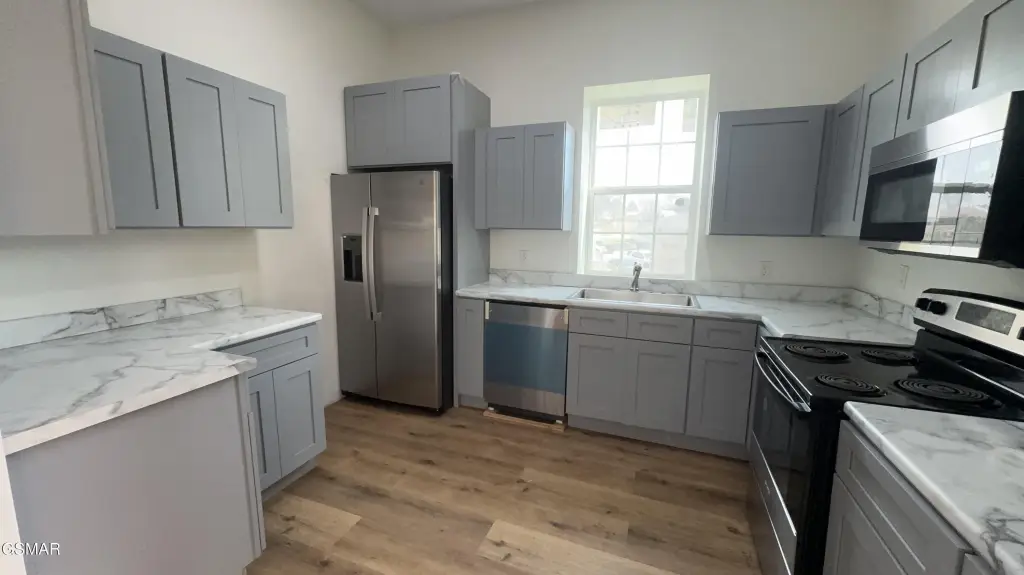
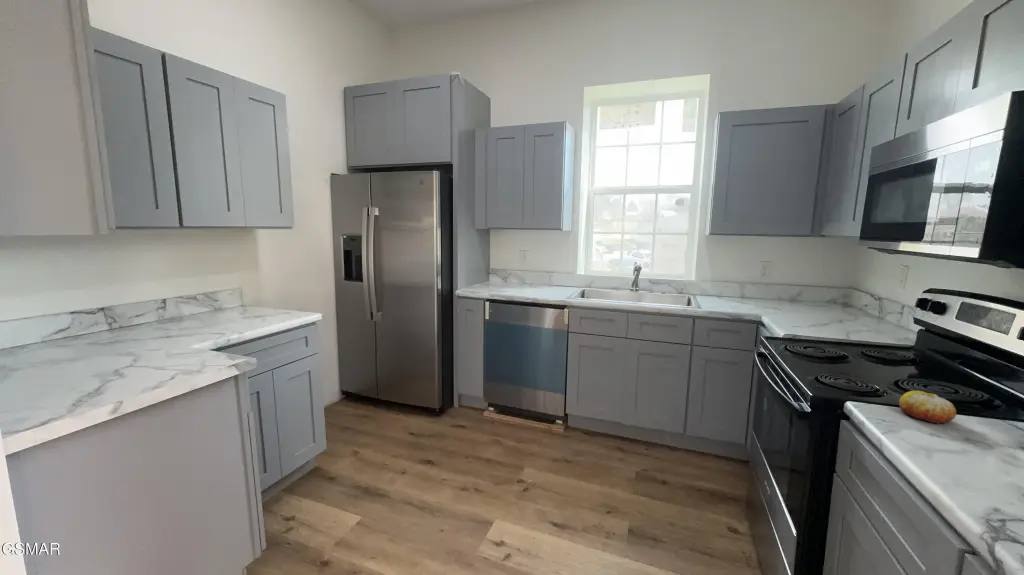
+ fruit [898,390,957,425]
